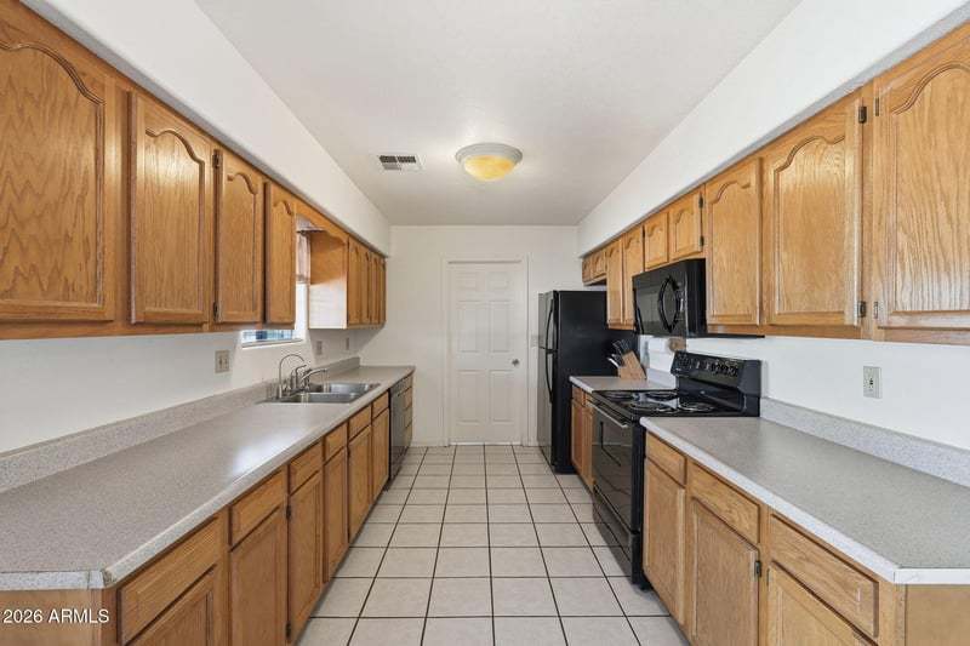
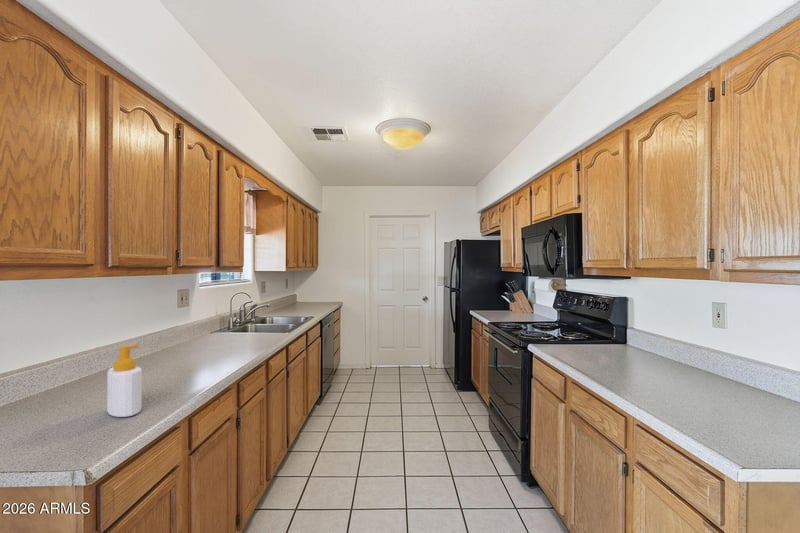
+ soap bottle [106,344,143,418]
